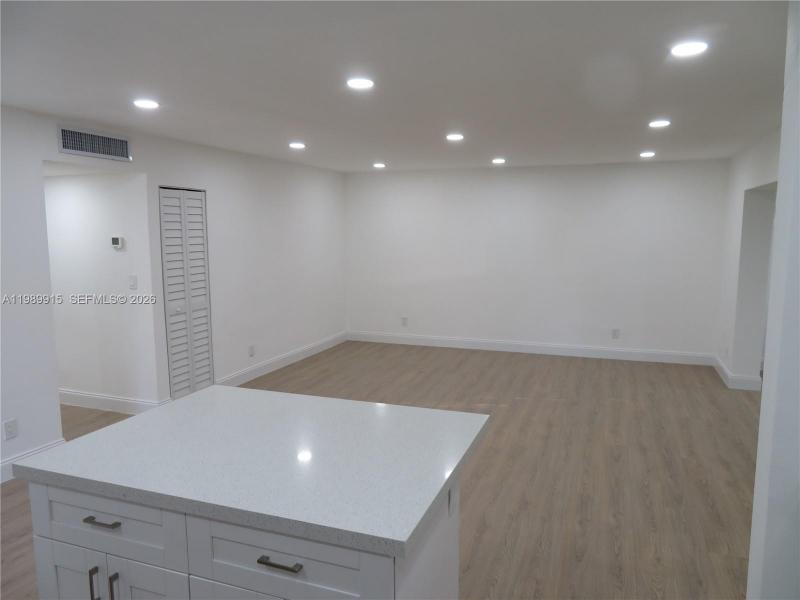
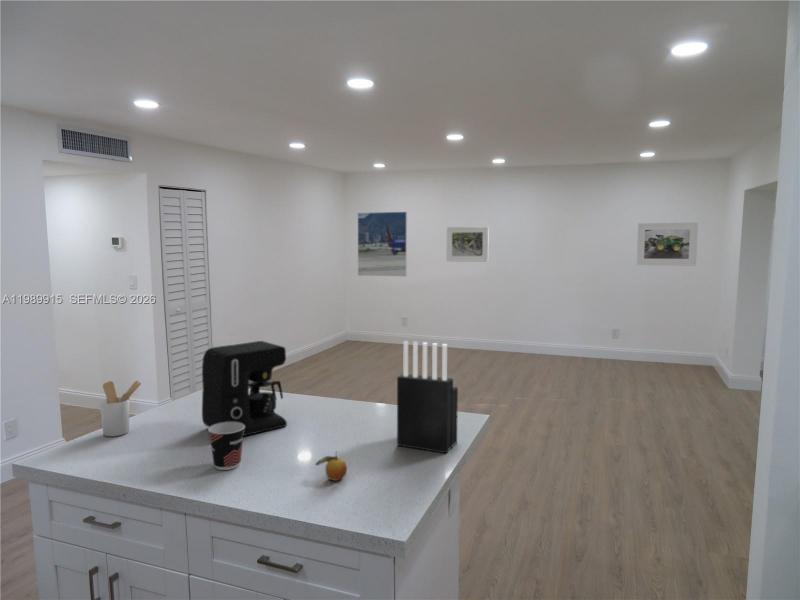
+ coffee maker [201,340,288,437]
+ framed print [357,211,408,277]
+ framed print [446,226,490,263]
+ fruit [314,450,348,482]
+ cup [207,422,245,471]
+ knife block [396,340,459,454]
+ utensil holder [99,380,142,437]
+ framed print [636,222,699,267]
